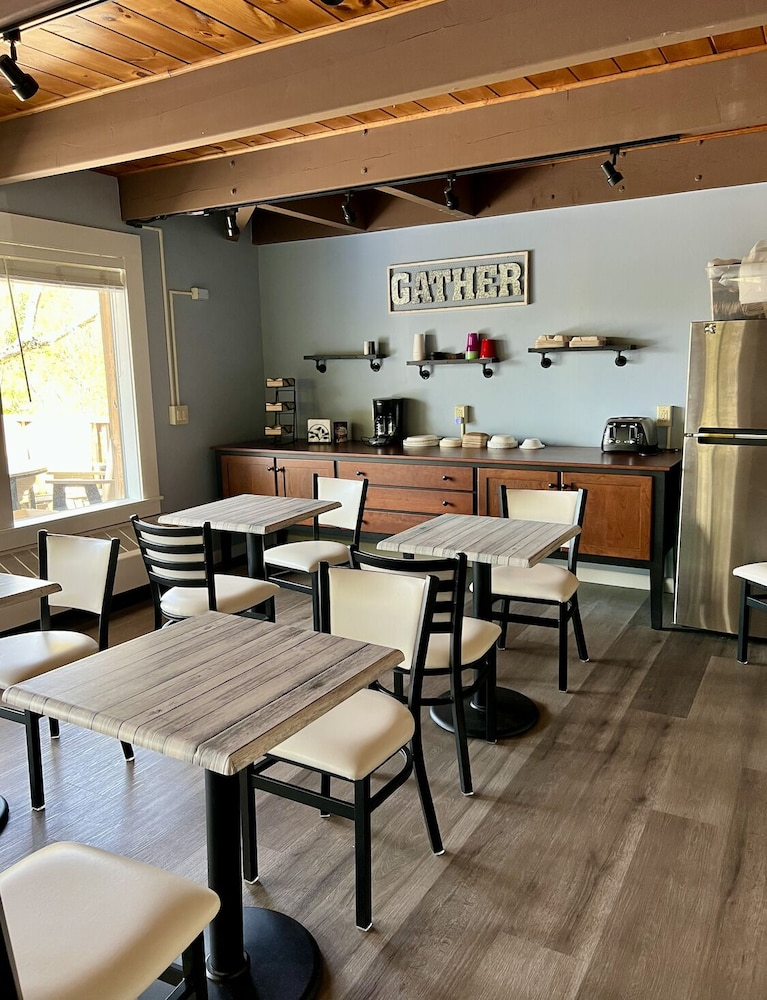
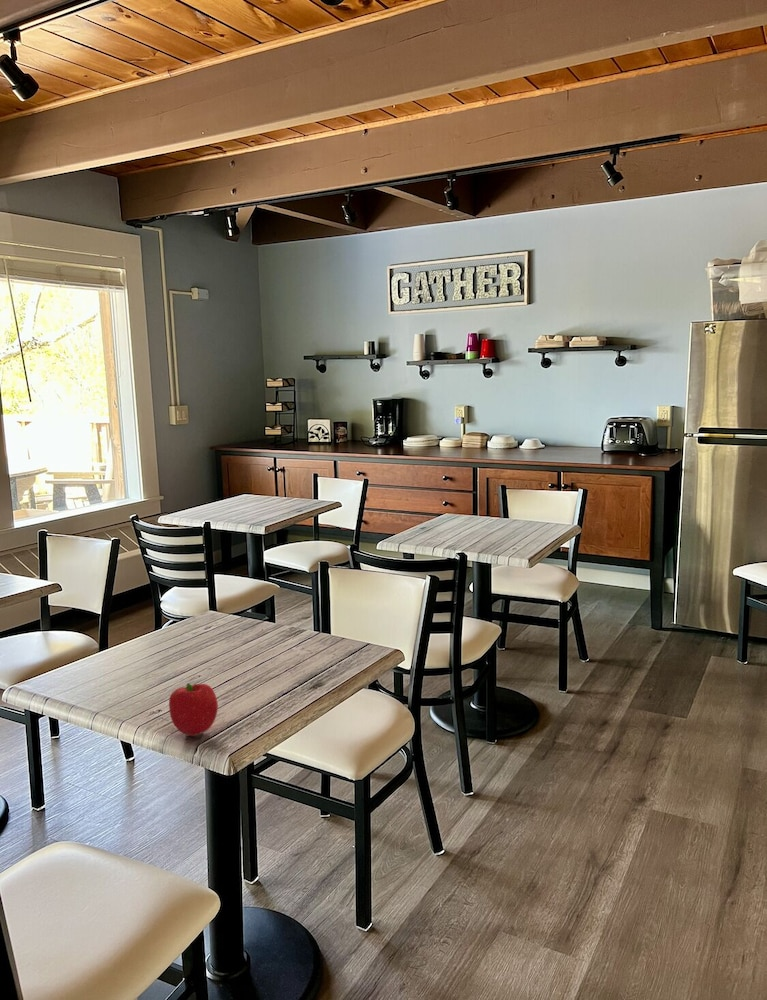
+ fruit [168,682,219,737]
